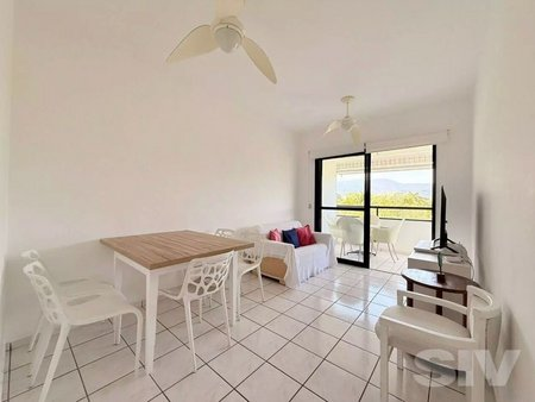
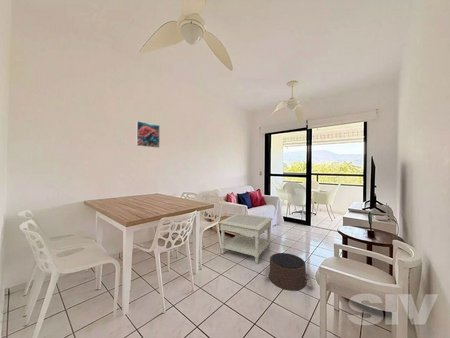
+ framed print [135,120,161,149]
+ pouf [264,252,313,292]
+ side table [218,212,274,265]
